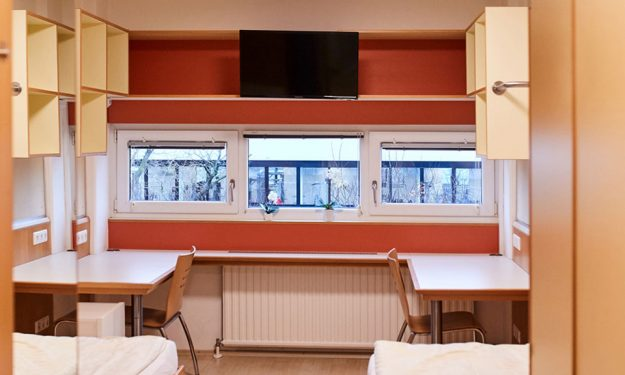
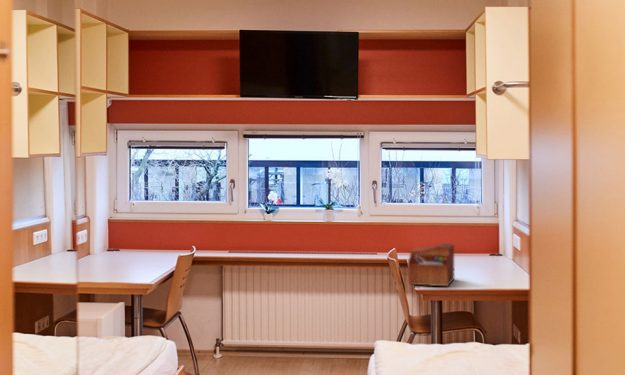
+ sewing box [406,242,455,287]
